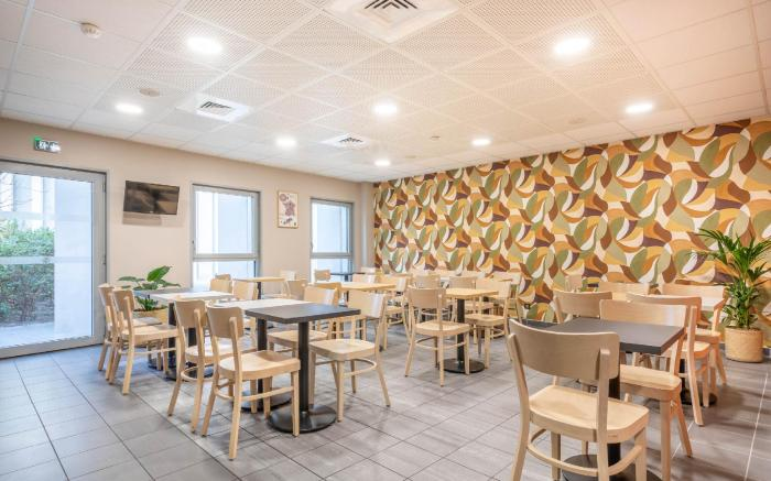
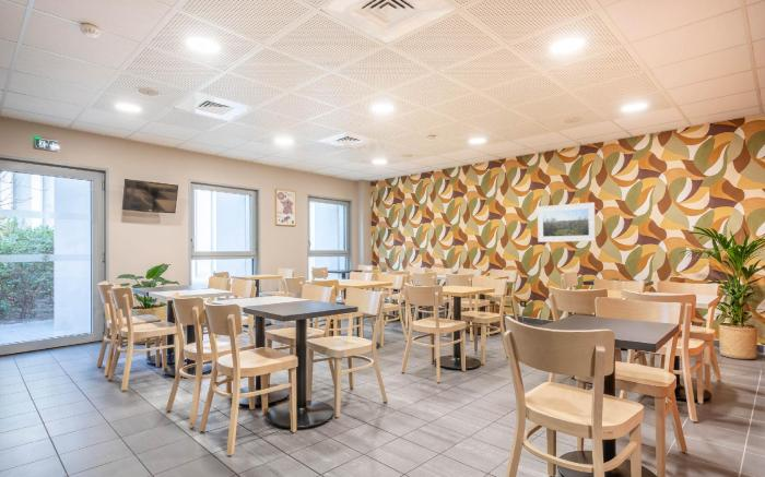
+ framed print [537,201,597,243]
